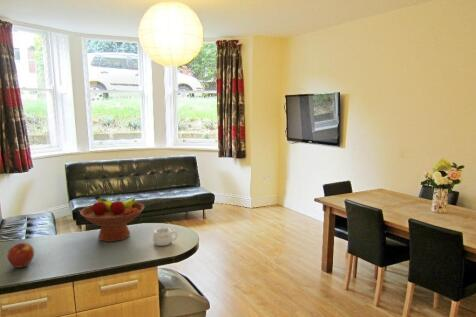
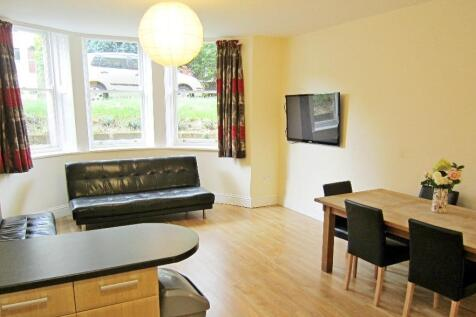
- apple [6,242,35,269]
- mug [152,227,178,247]
- fruit bowl [79,194,145,243]
